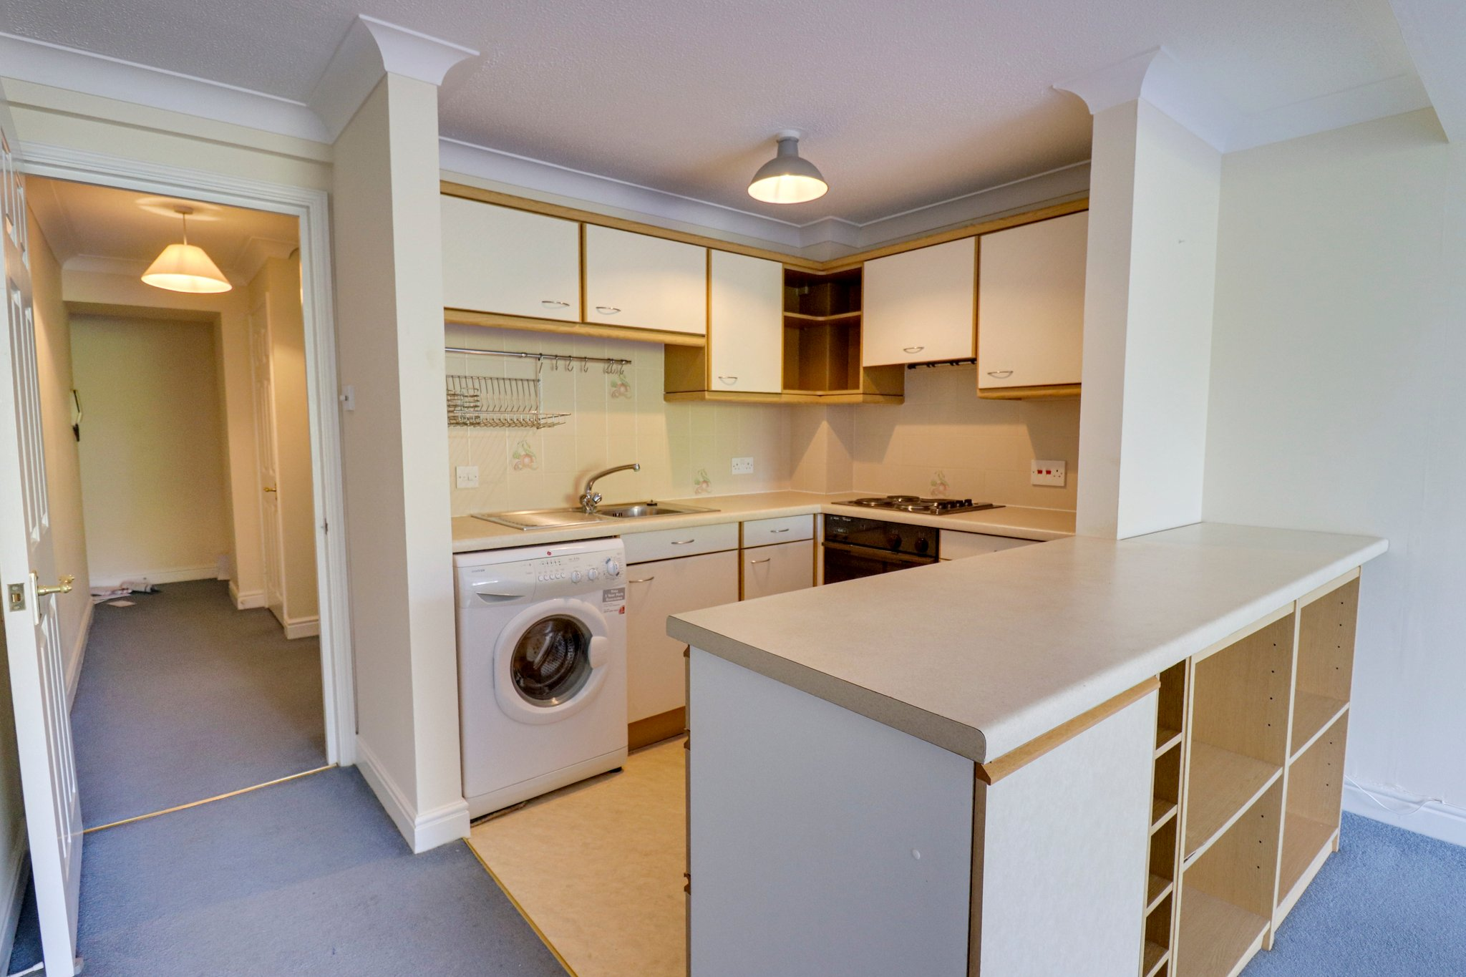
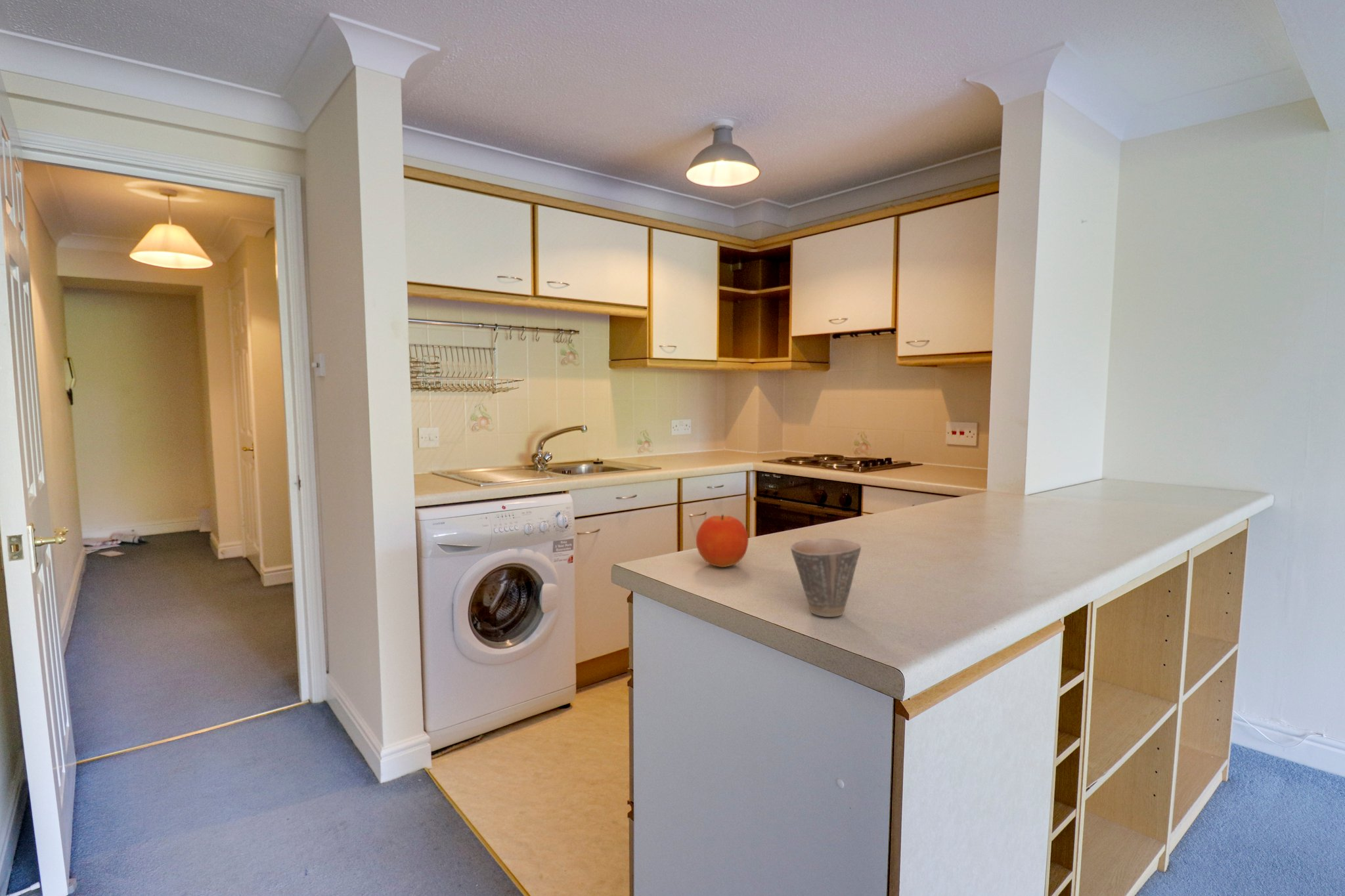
+ fruit [695,514,749,568]
+ cup [790,538,862,618]
